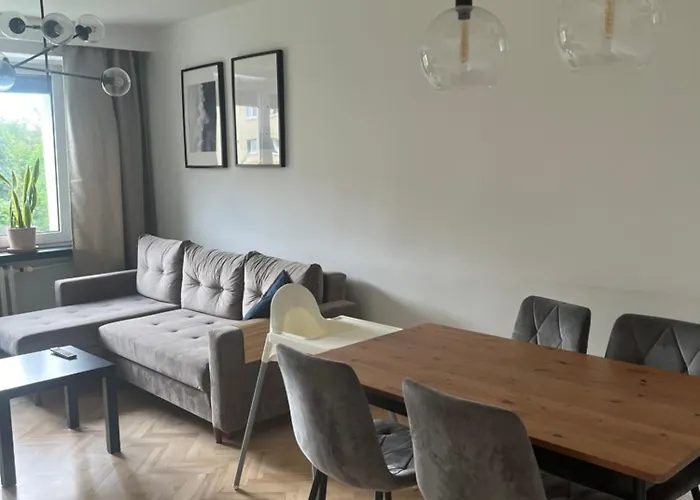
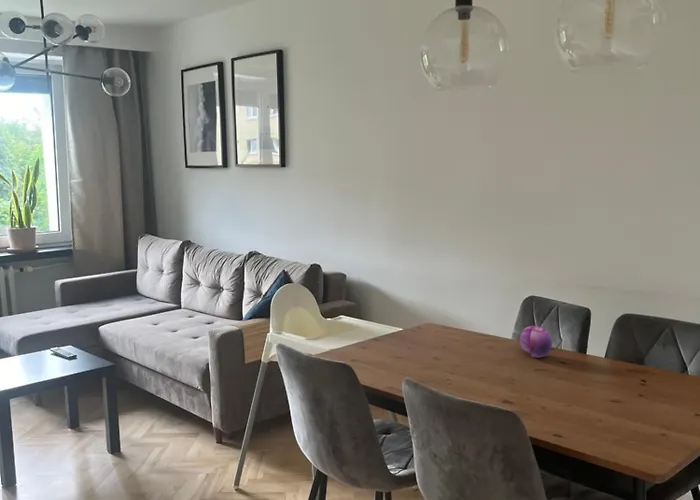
+ fruit [518,325,553,359]
